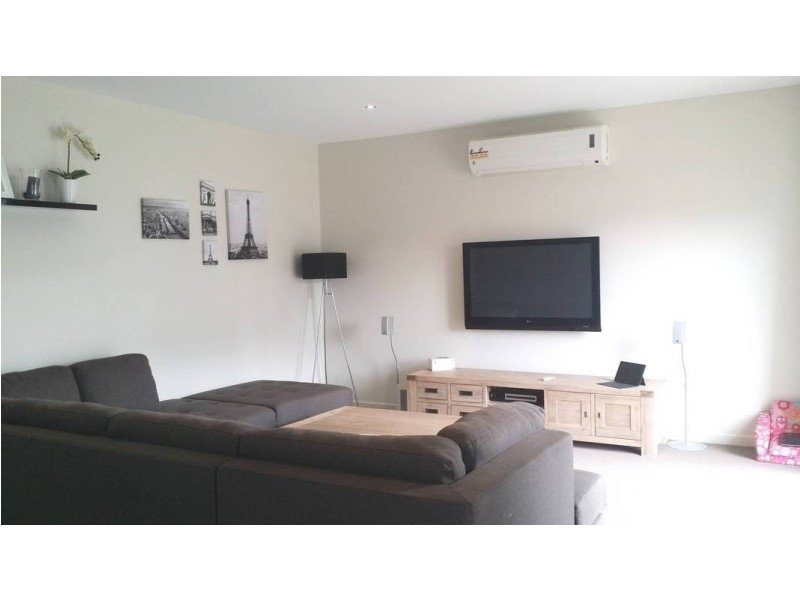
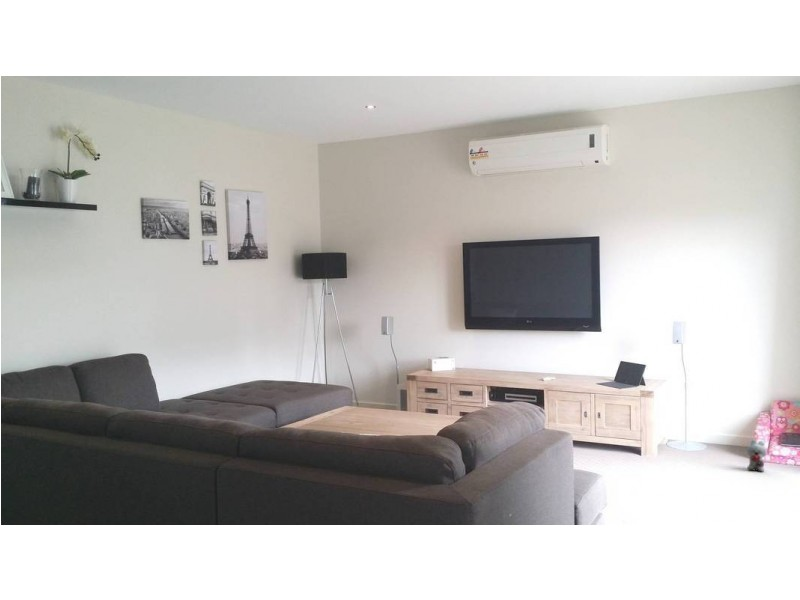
+ plush toy [746,438,767,473]
